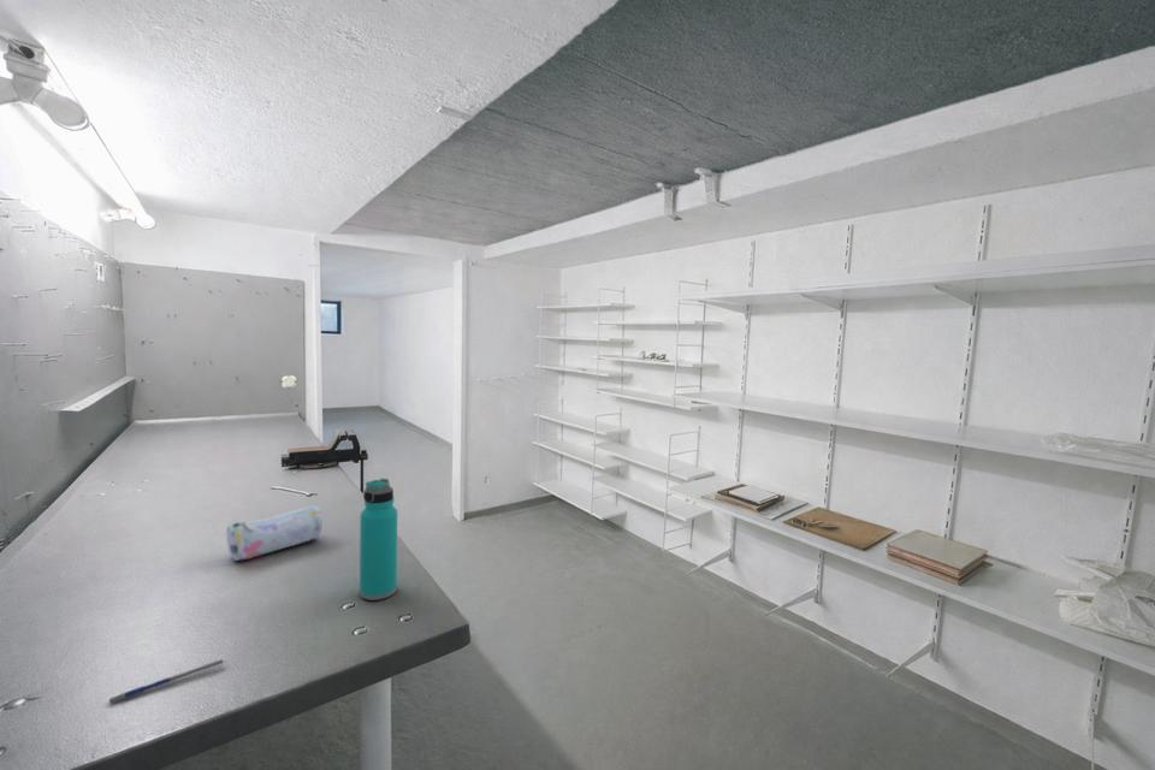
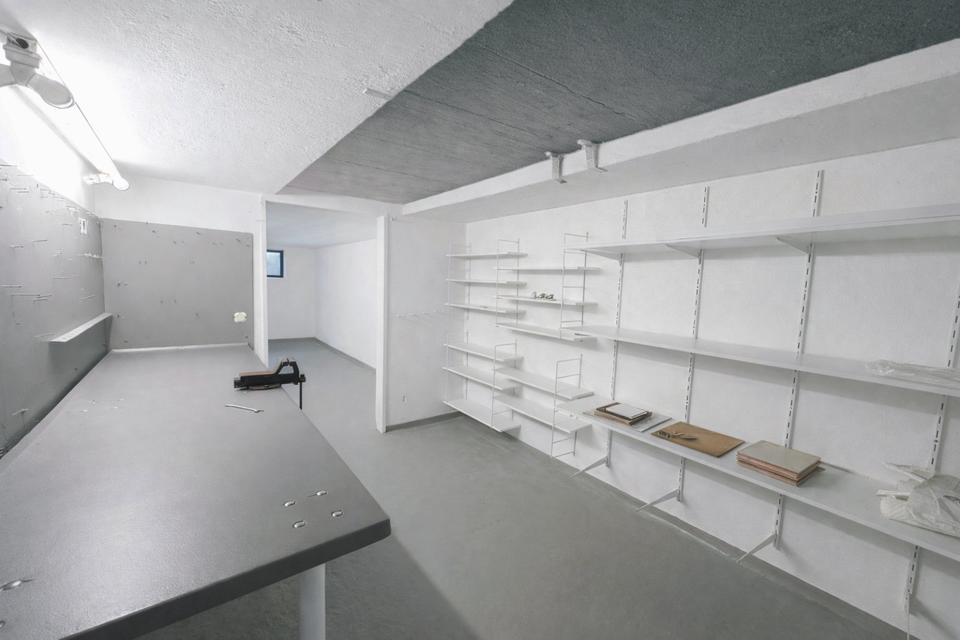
- pen [108,658,226,706]
- water bottle [359,478,398,602]
- pencil case [225,504,324,562]
